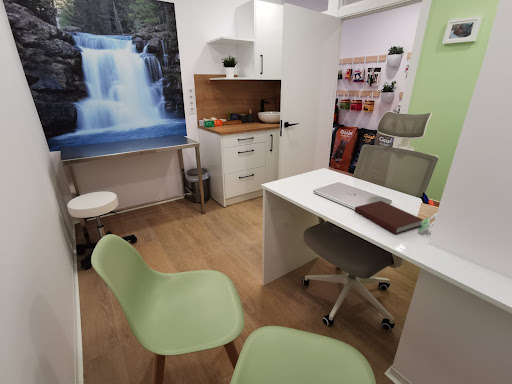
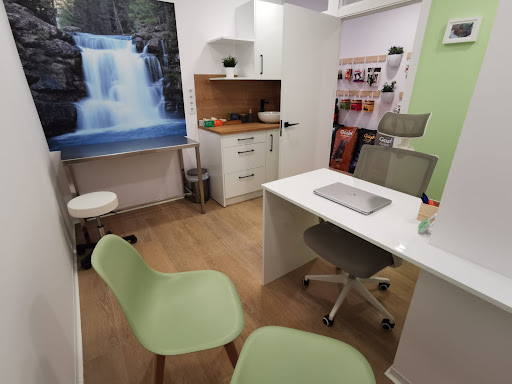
- notebook [354,200,424,235]
